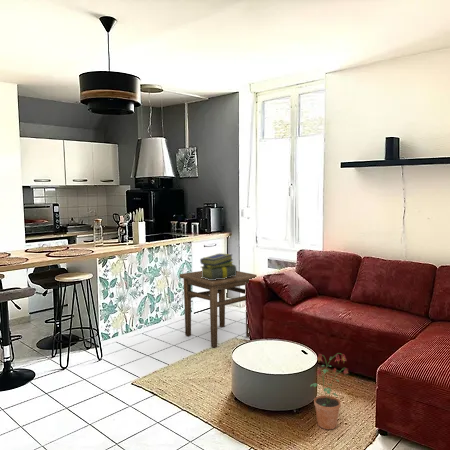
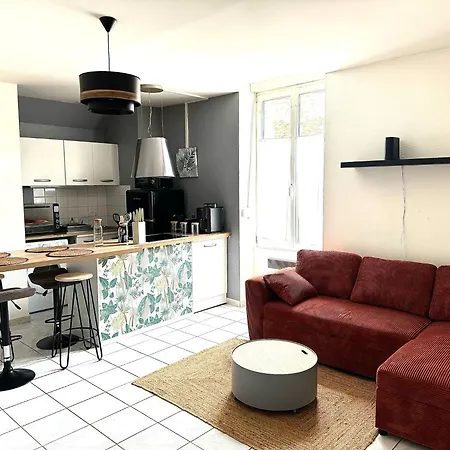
- potted plant [309,352,350,430]
- stack of books [199,252,237,280]
- side table [179,270,258,348]
